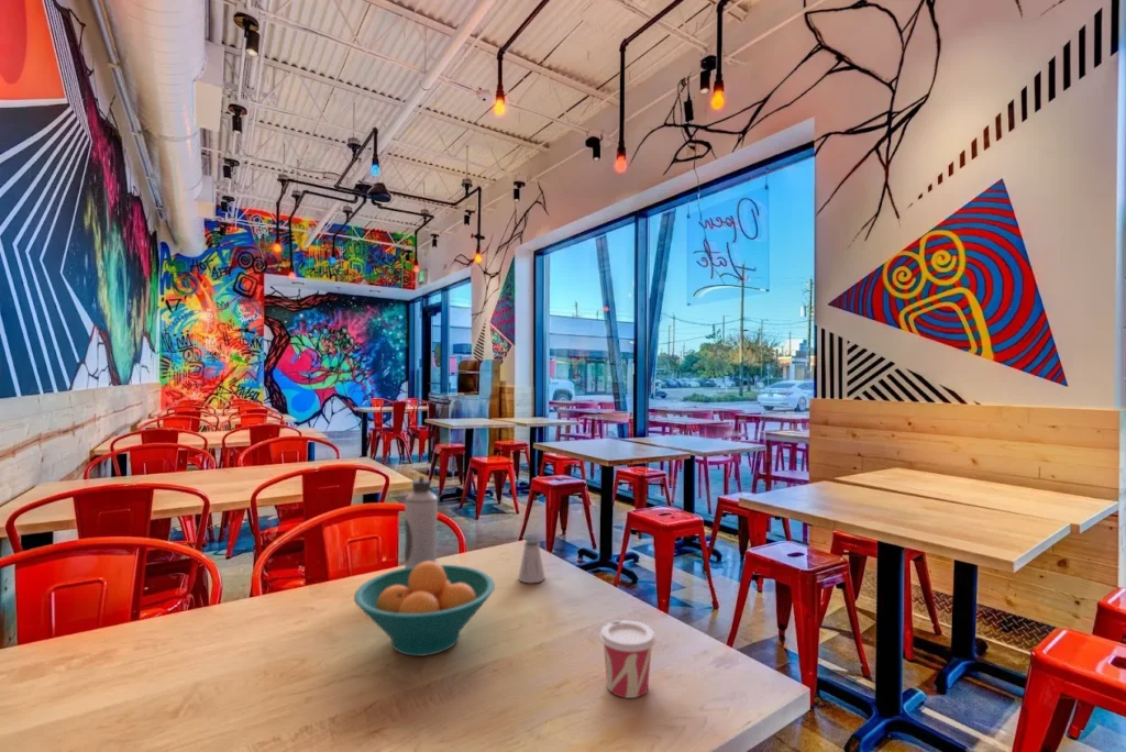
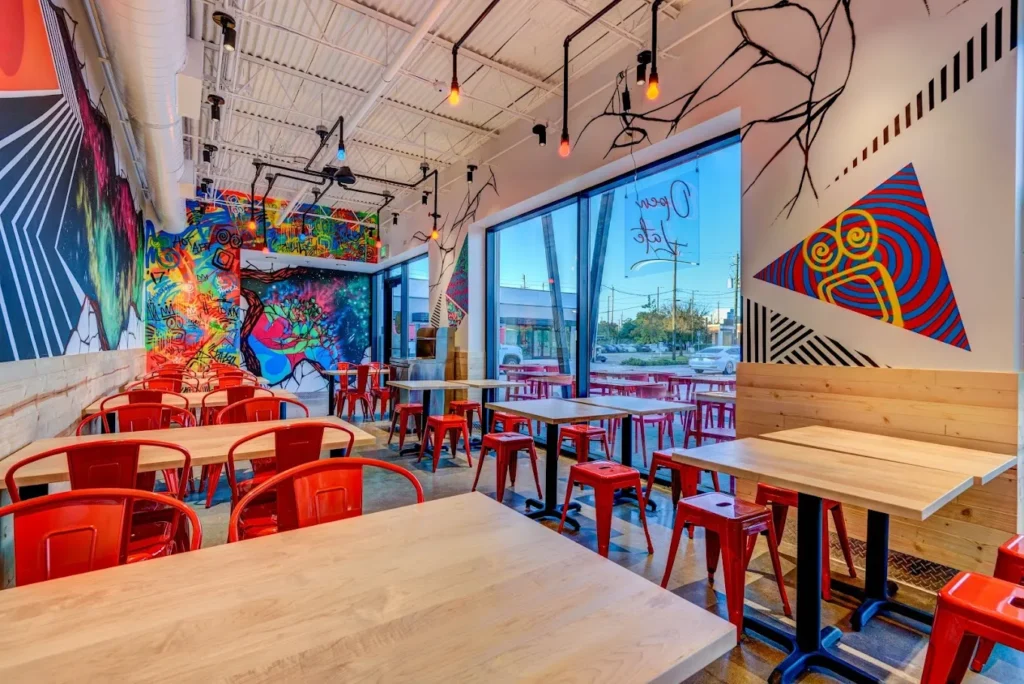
- fruit bowl [353,561,496,657]
- saltshaker [517,539,547,584]
- water bottle [404,475,439,568]
- cup [598,619,658,699]
